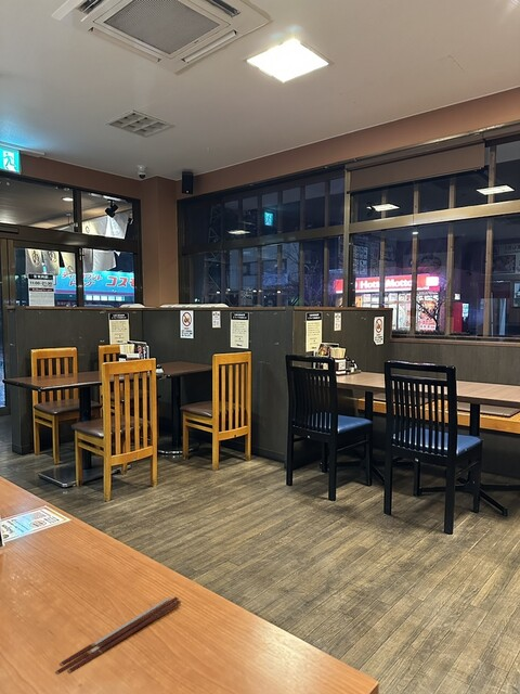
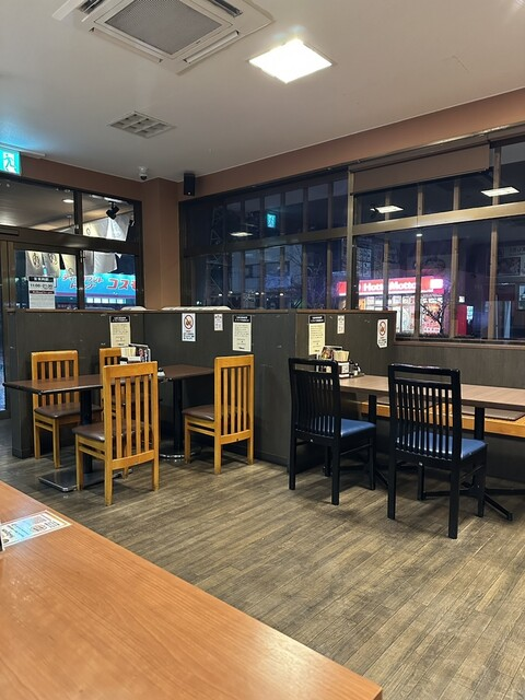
- chopsticks [54,595,182,676]
